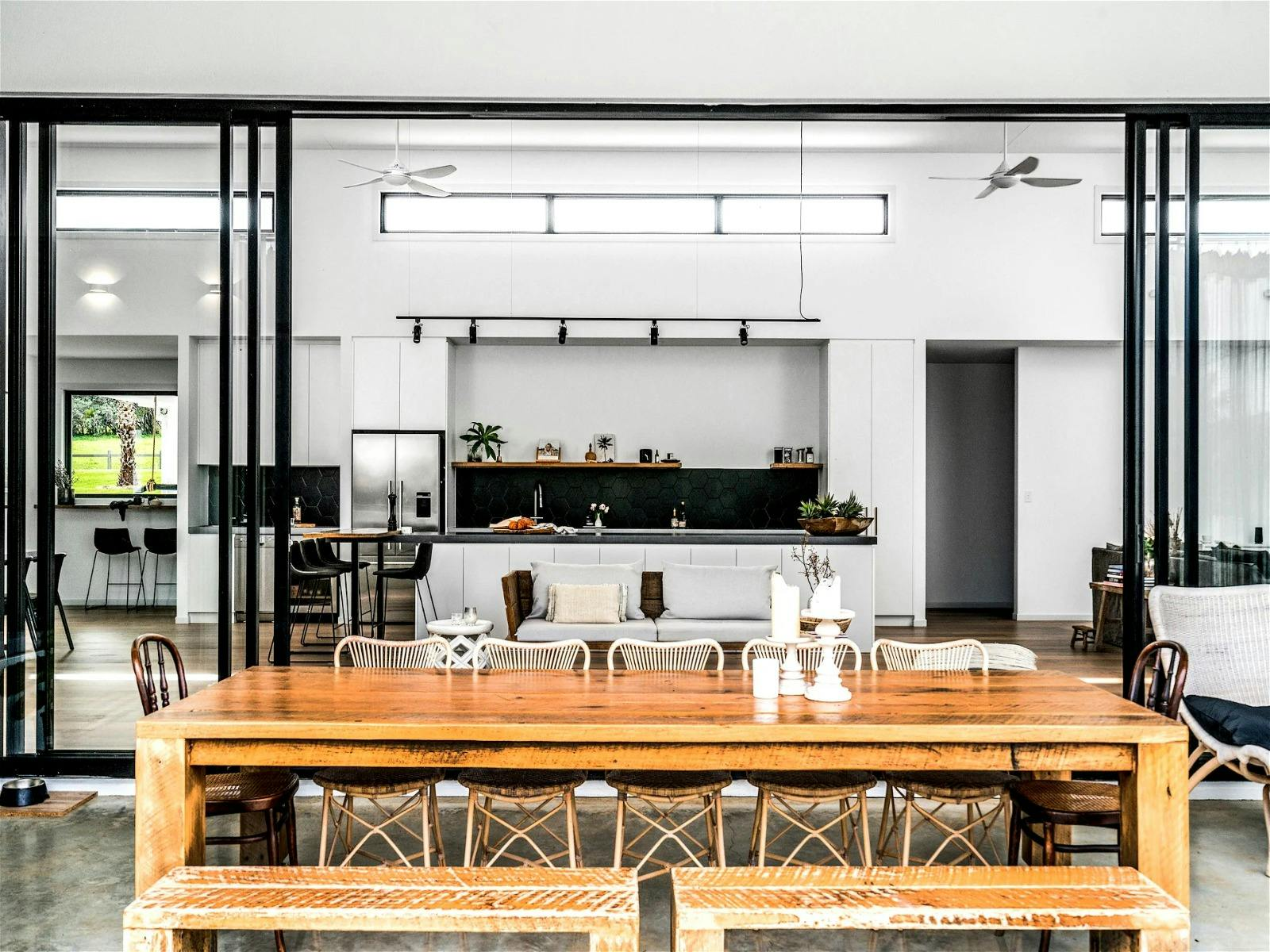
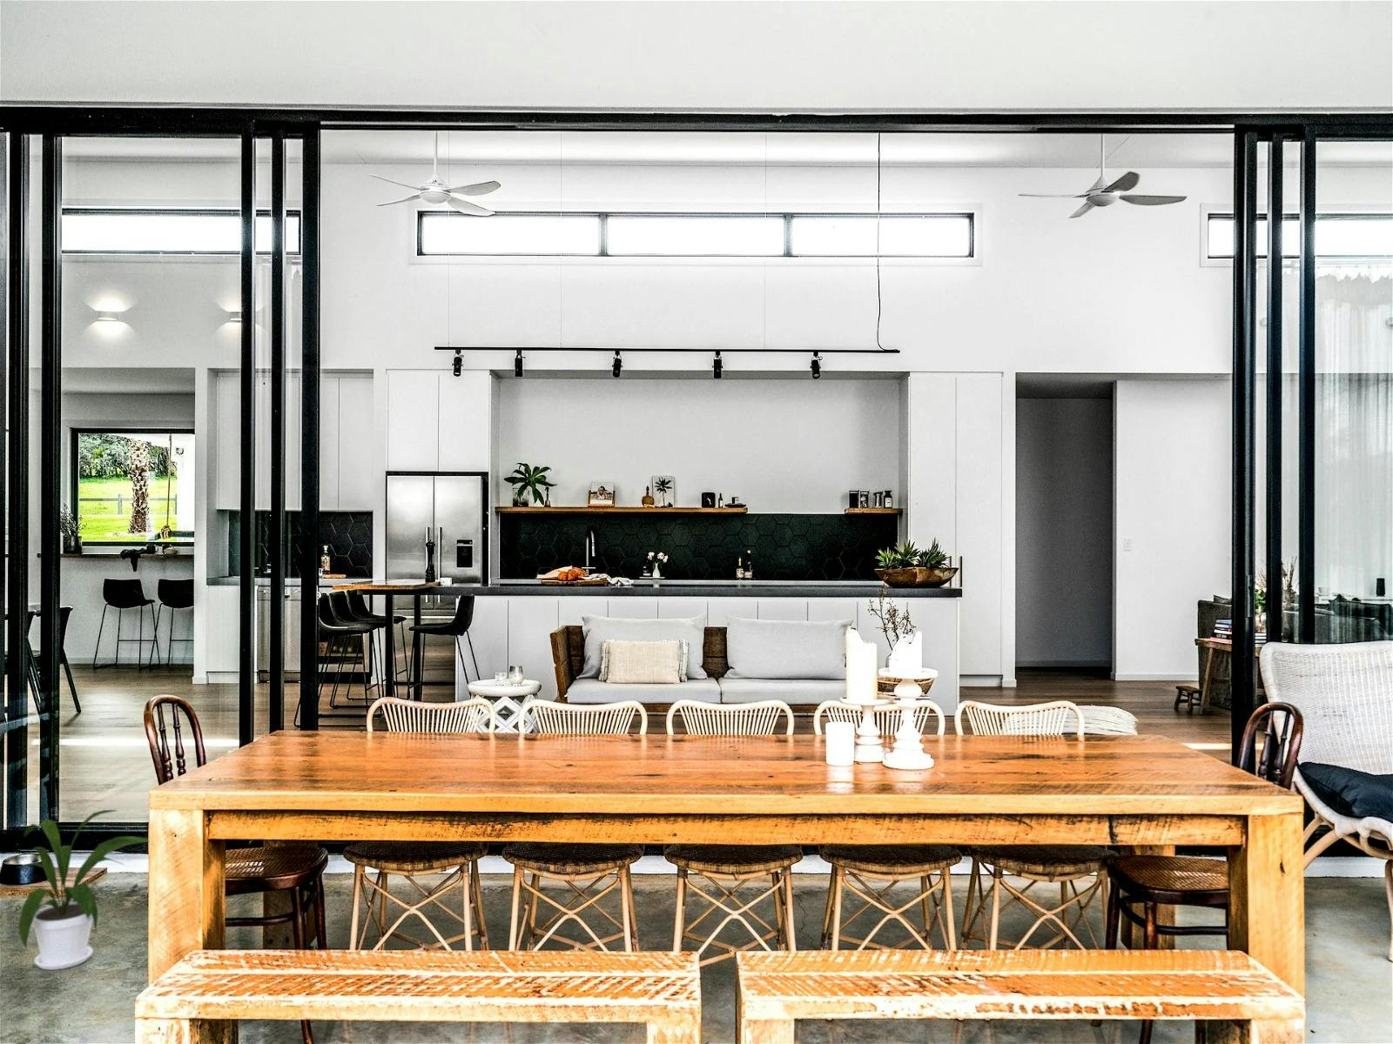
+ house plant [16,809,149,971]
